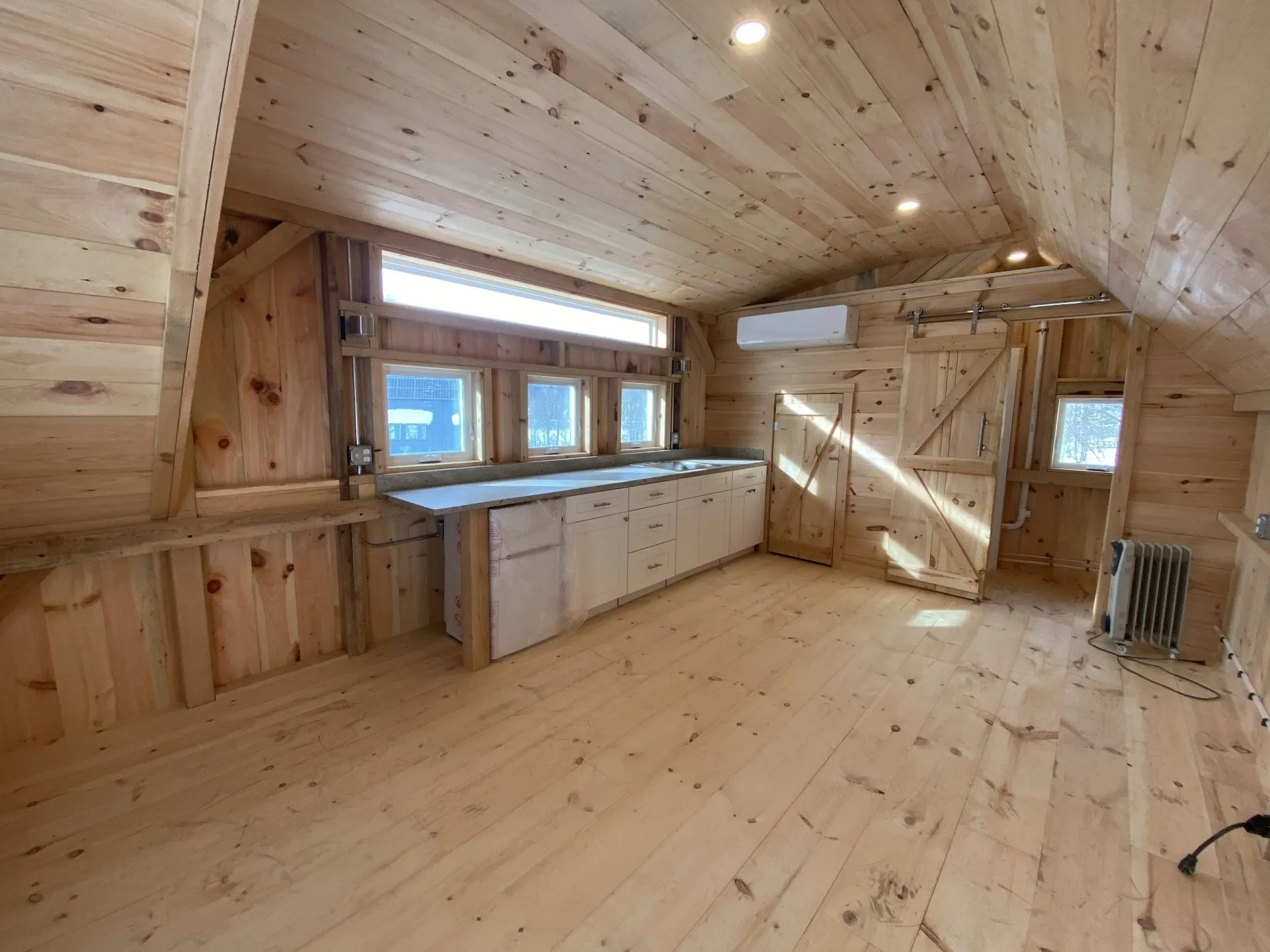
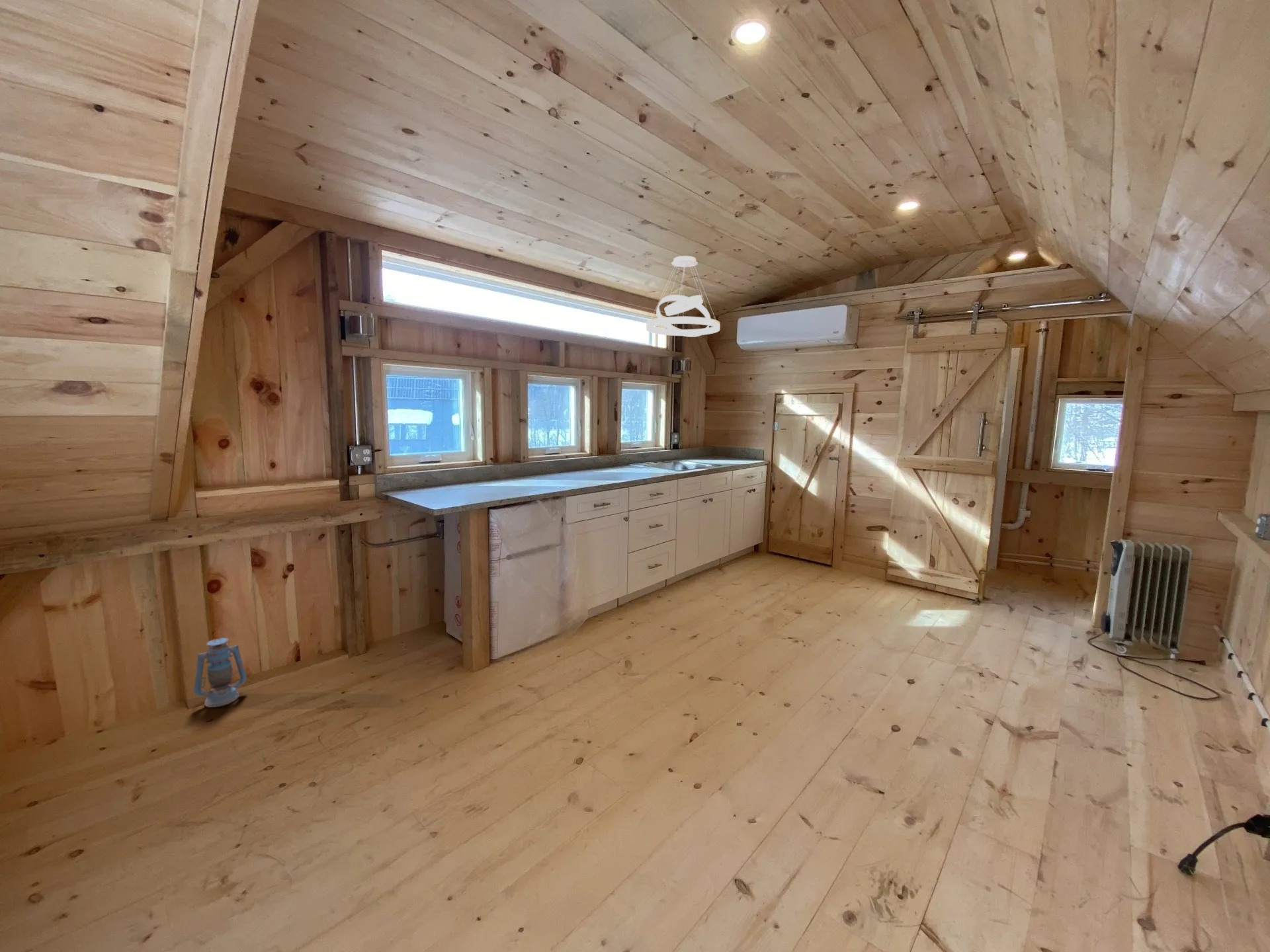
+ pendant light [646,255,721,338]
+ lantern [193,637,247,708]
